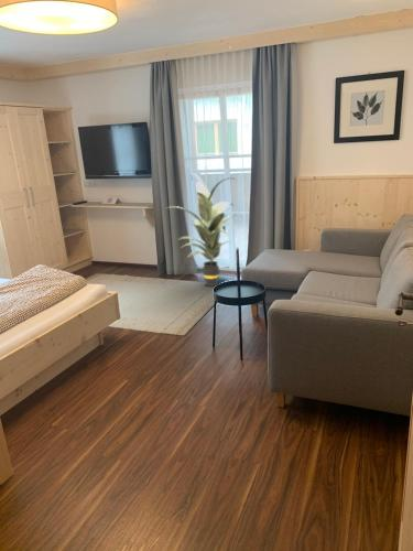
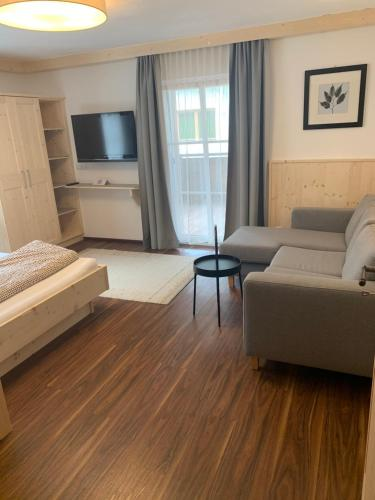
- indoor plant [166,172,238,288]
